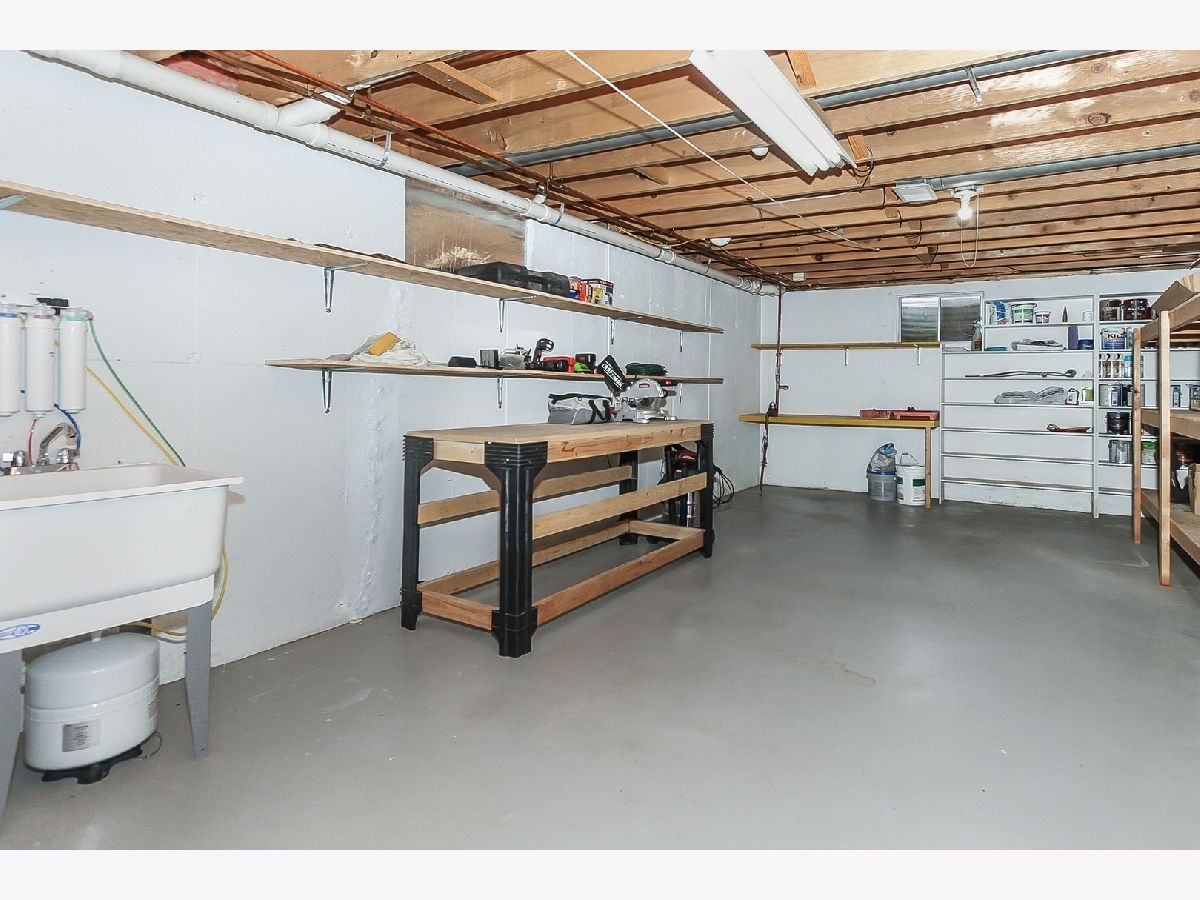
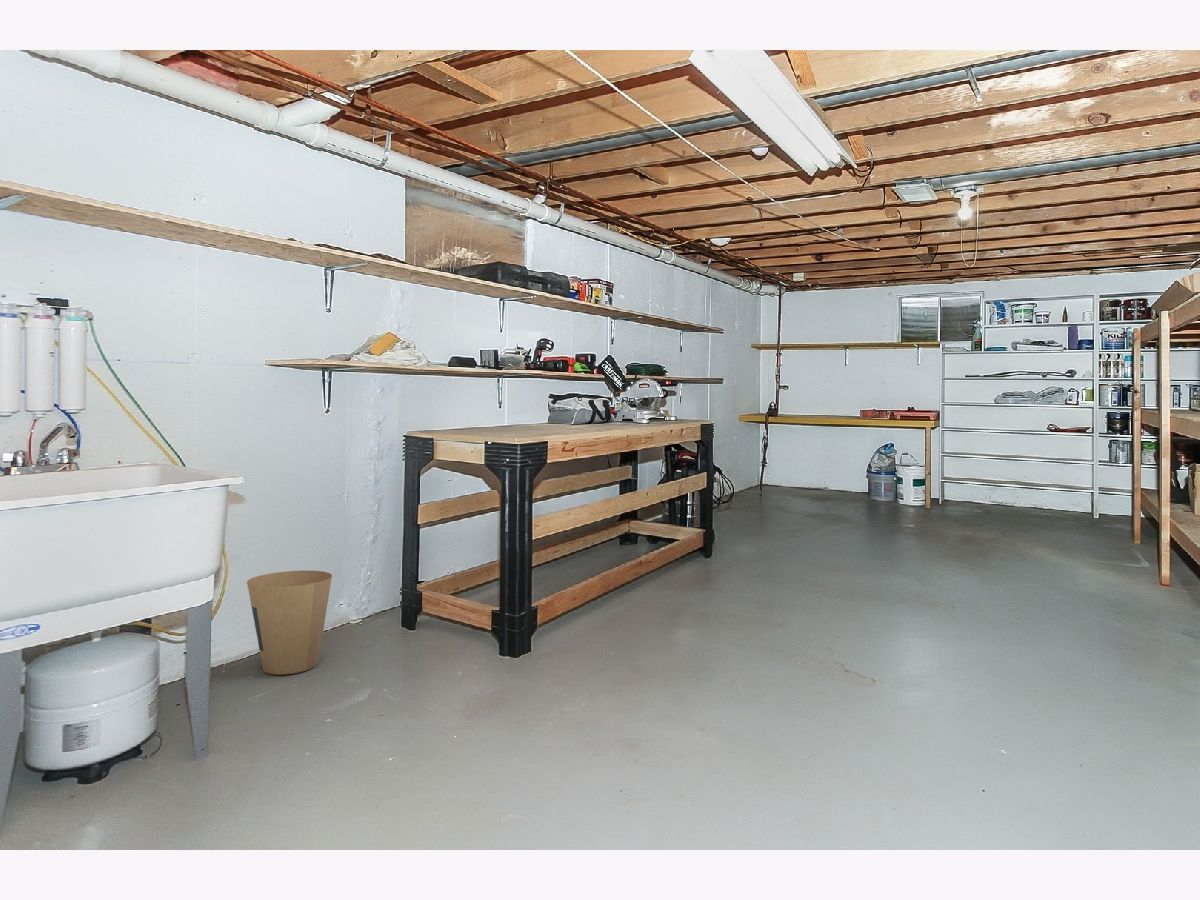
+ trash can [246,570,333,676]
